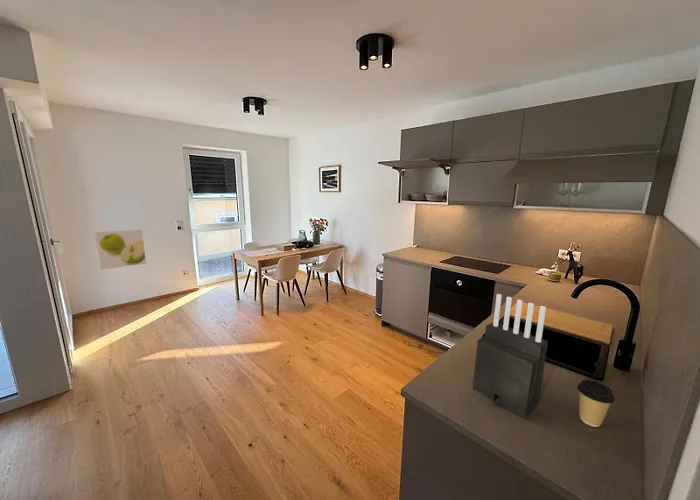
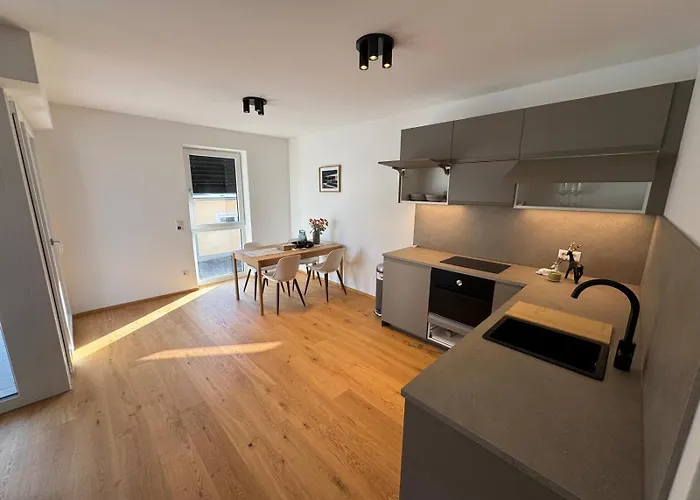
- coffee cup [576,379,616,428]
- knife block [472,293,549,419]
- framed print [94,229,147,270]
